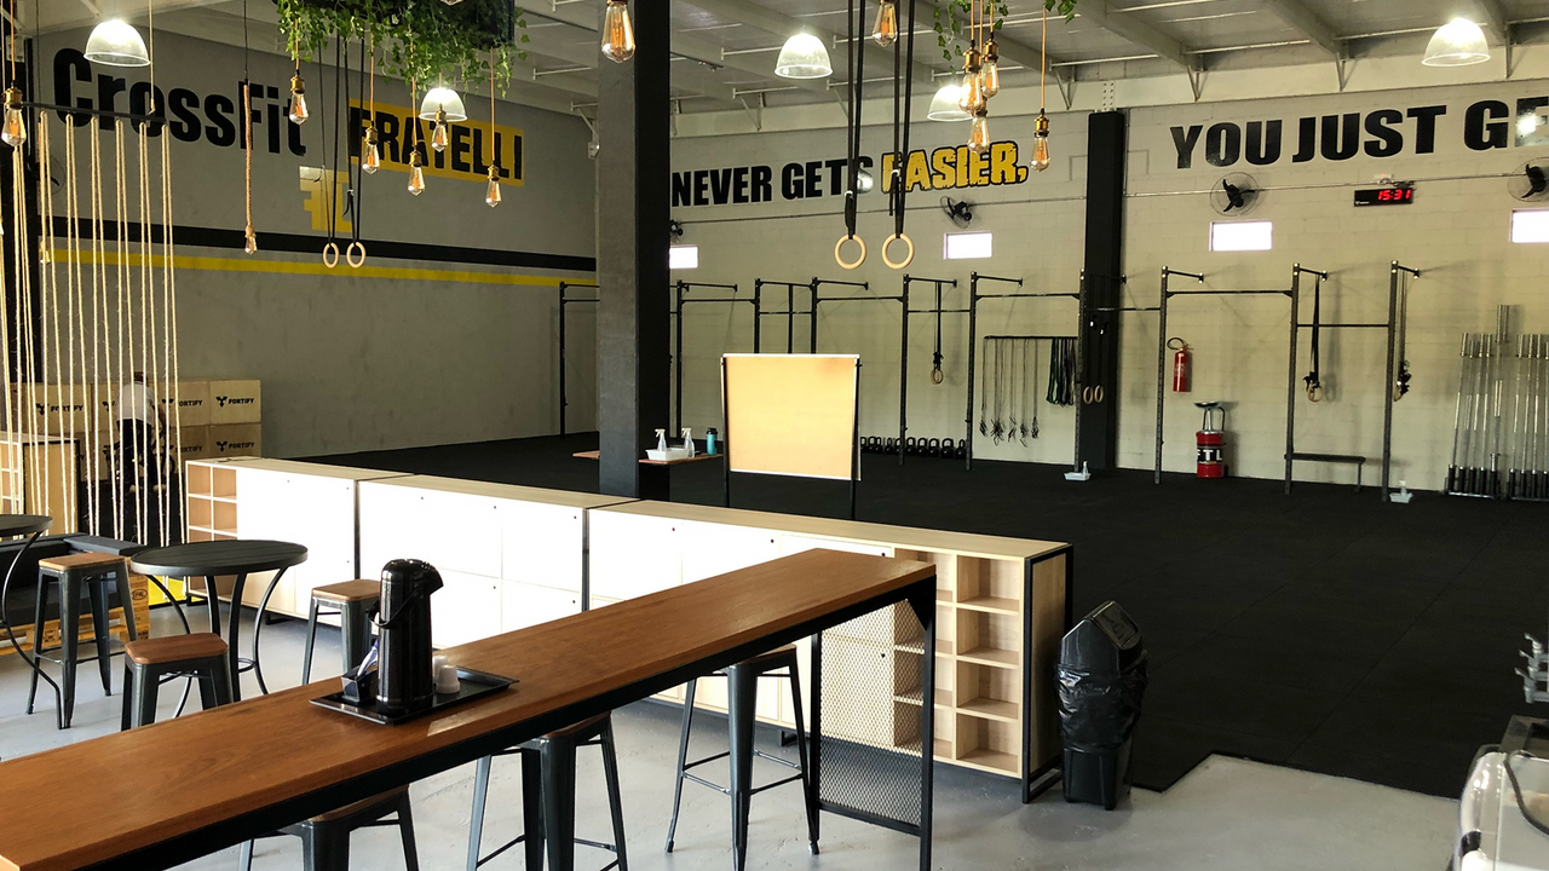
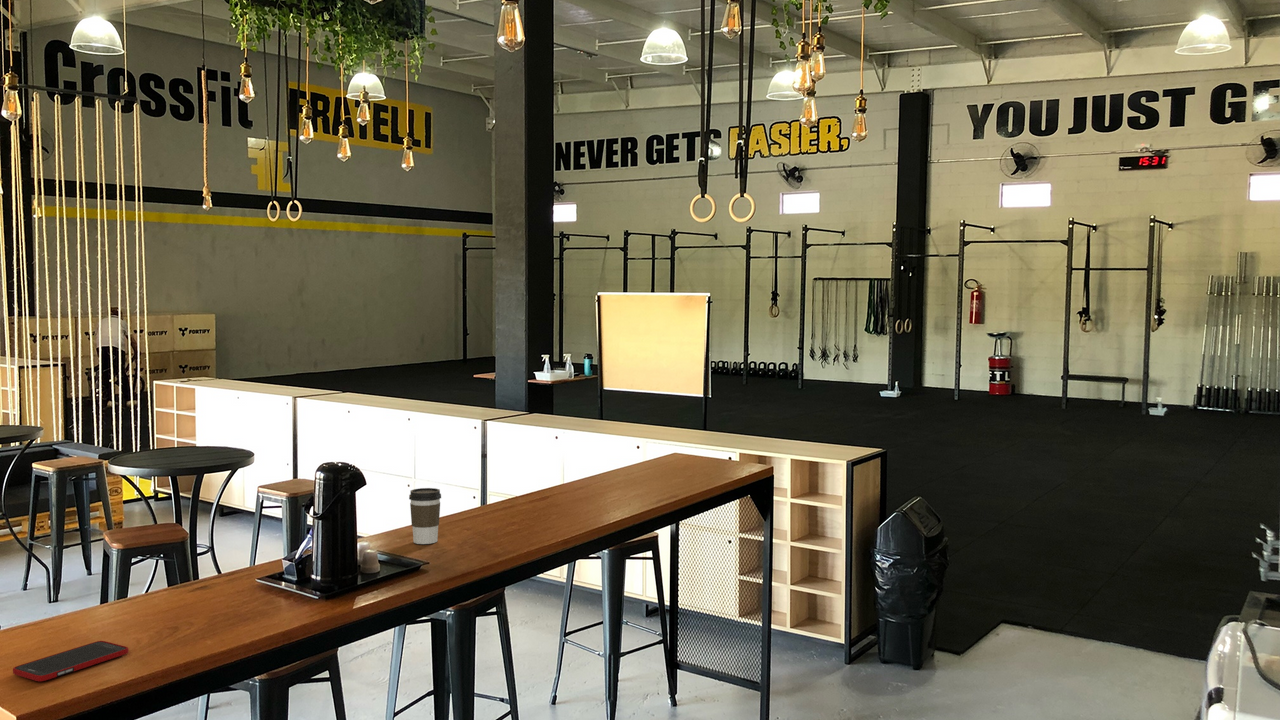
+ coffee cup [408,487,442,545]
+ cell phone [12,640,130,682]
